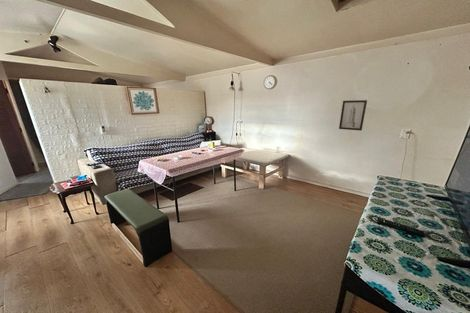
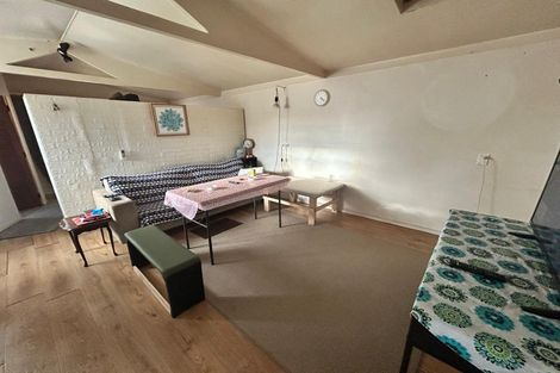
- wall art [338,99,368,131]
